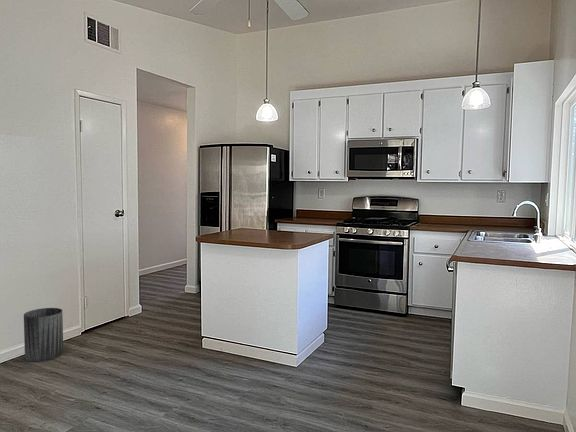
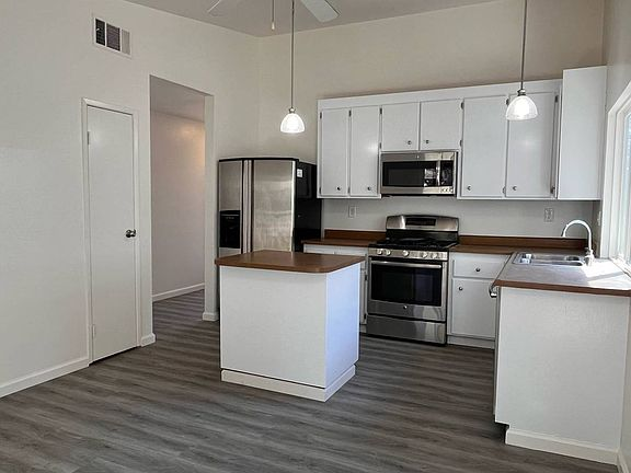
- trash can [23,307,64,362]
